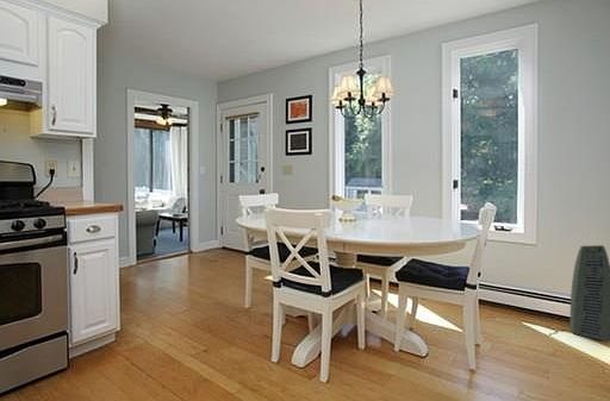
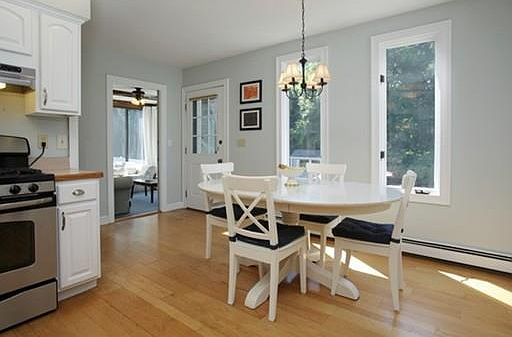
- air purifier [568,244,610,343]
